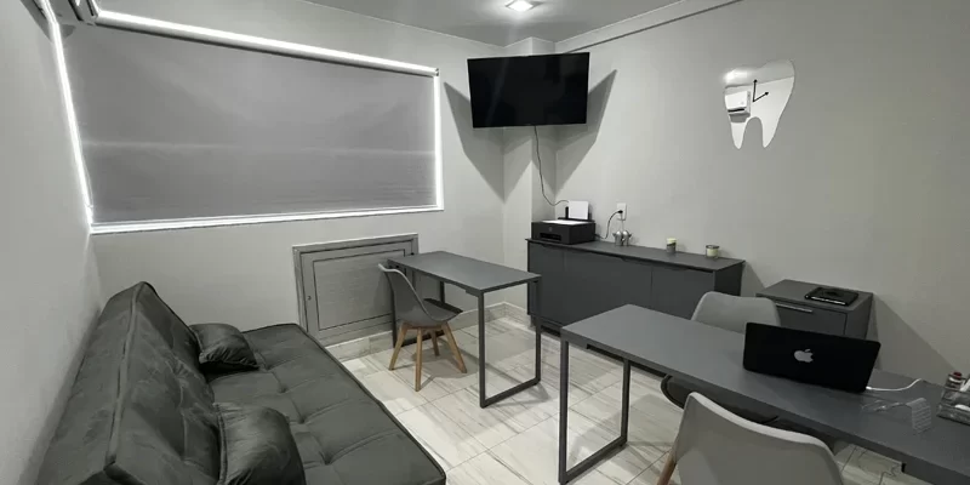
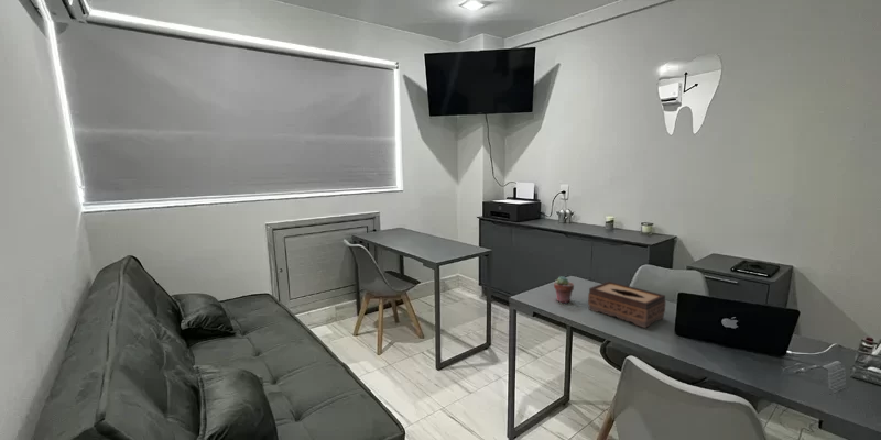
+ tissue box [587,280,667,329]
+ potted succulent [553,275,575,305]
